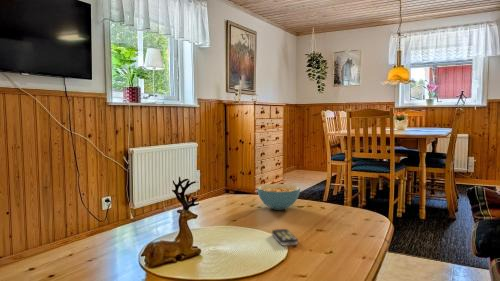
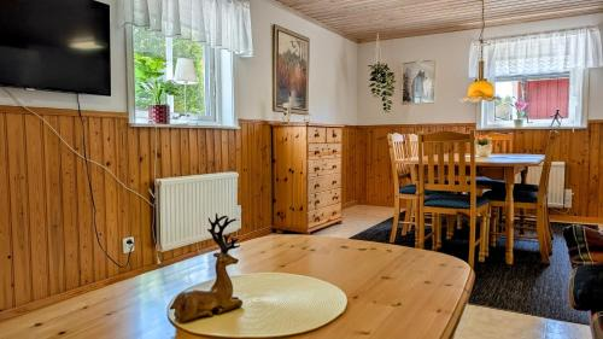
- remote control [271,228,299,247]
- cereal bowl [256,183,301,211]
